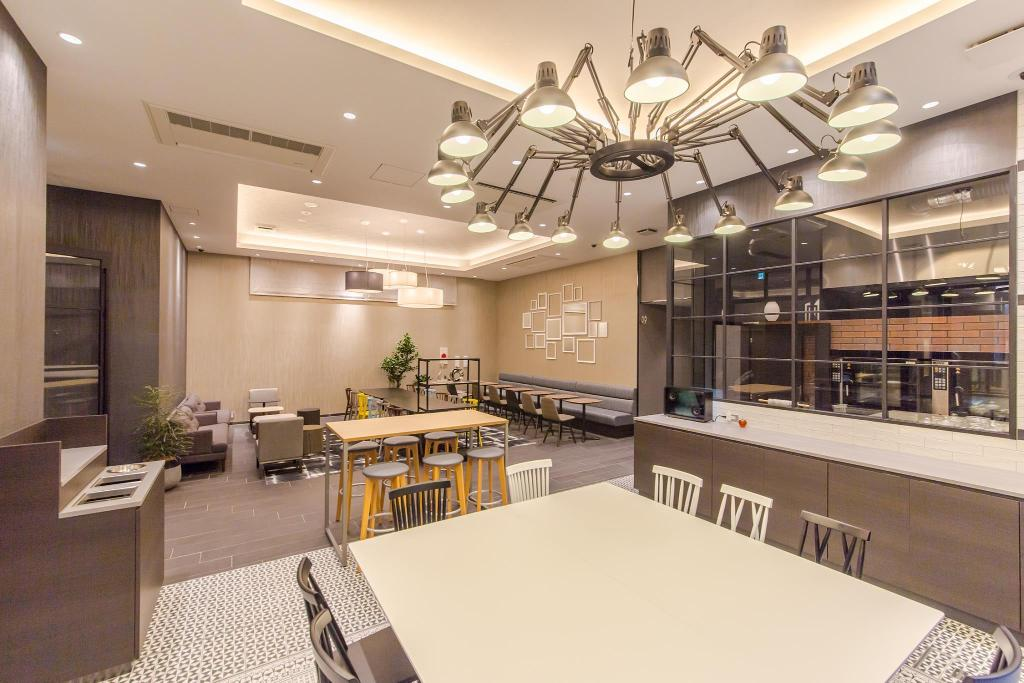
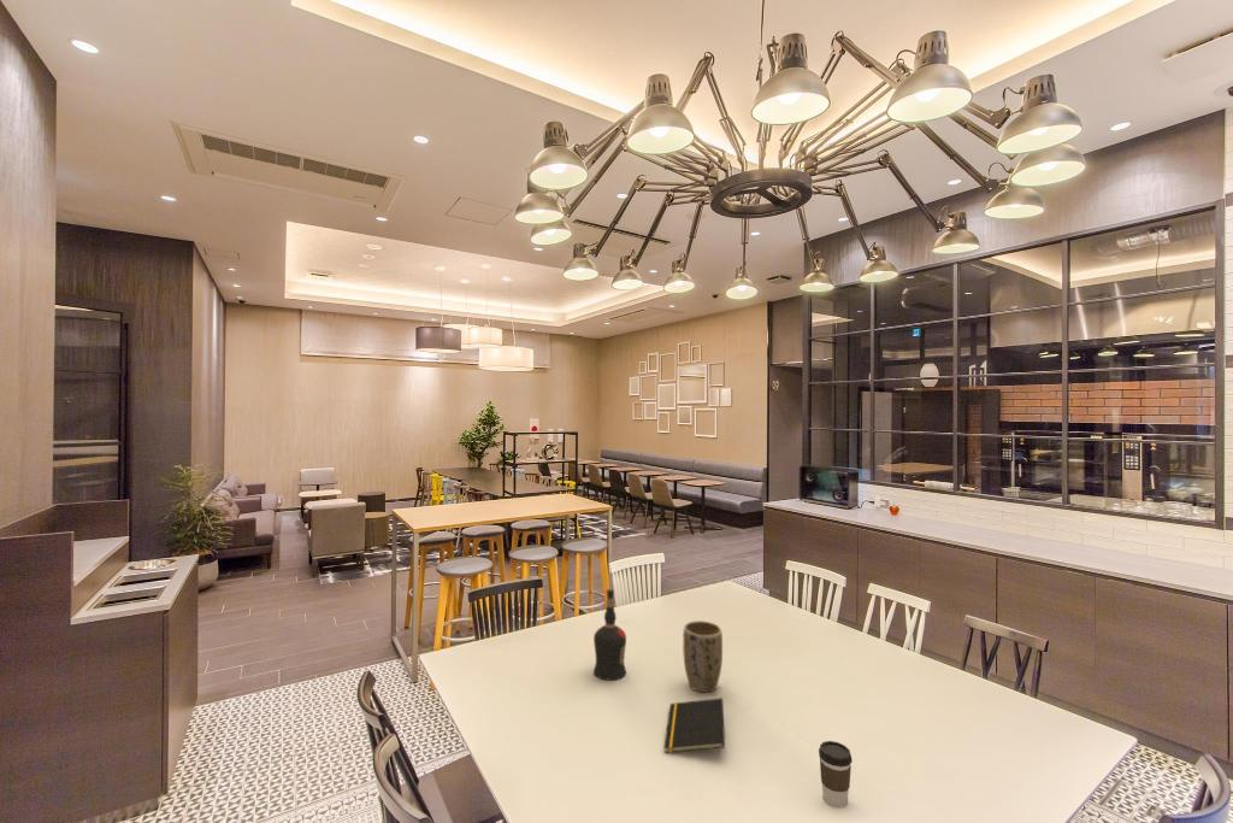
+ liquor bottle [592,588,627,681]
+ coffee cup [818,740,854,809]
+ plant pot [682,619,724,693]
+ notepad [663,698,726,754]
